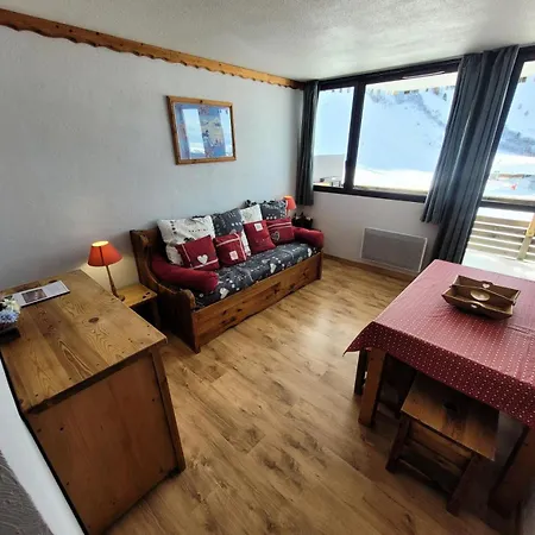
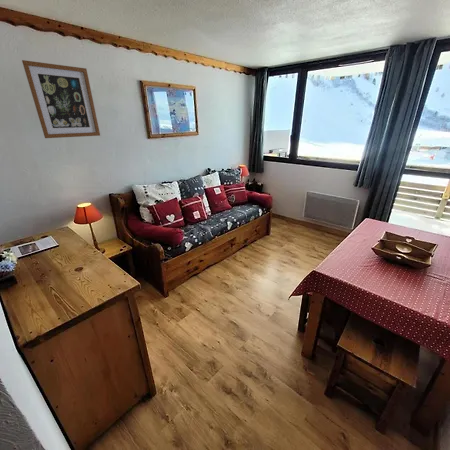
+ wall art [21,59,101,139]
